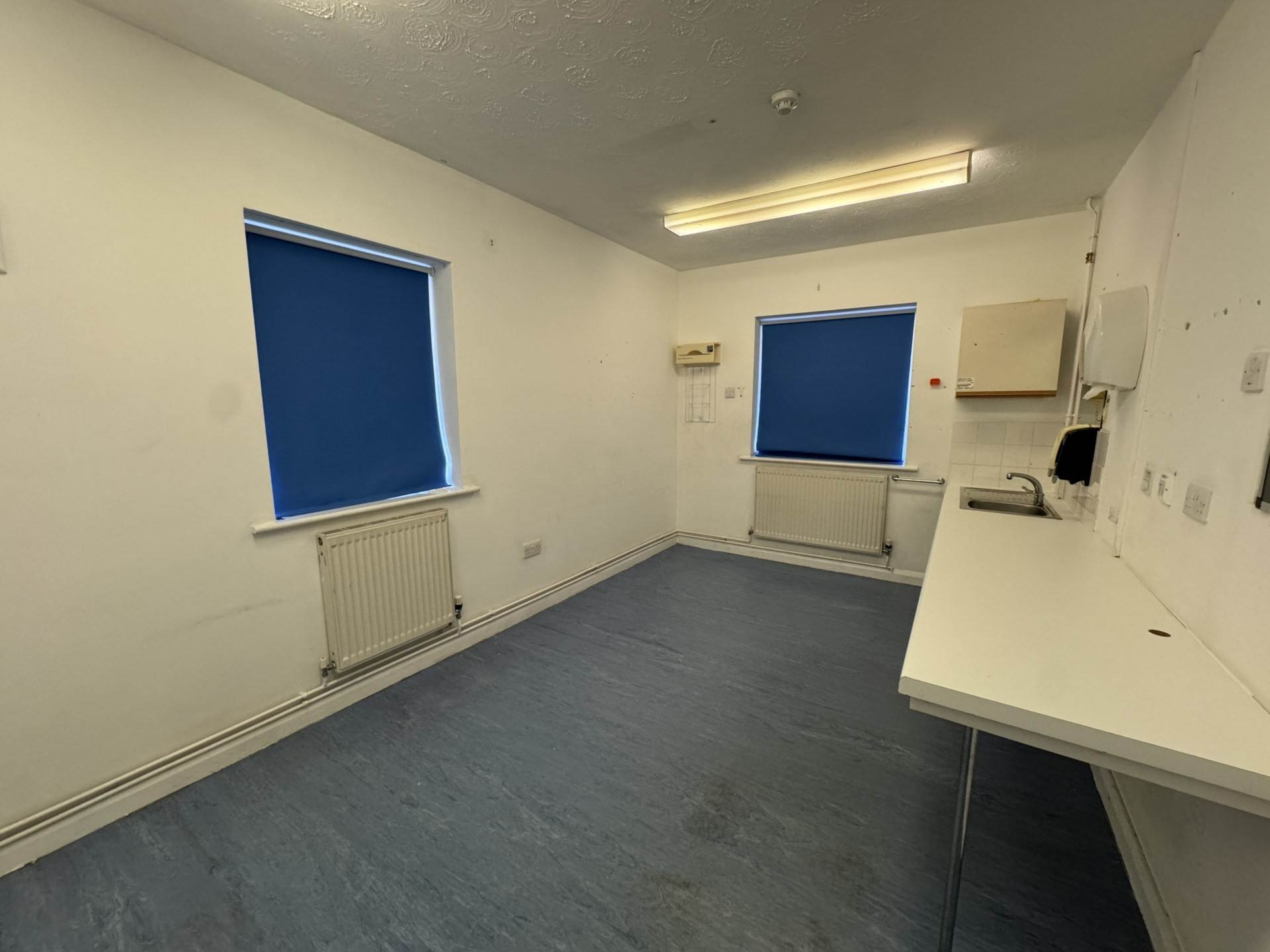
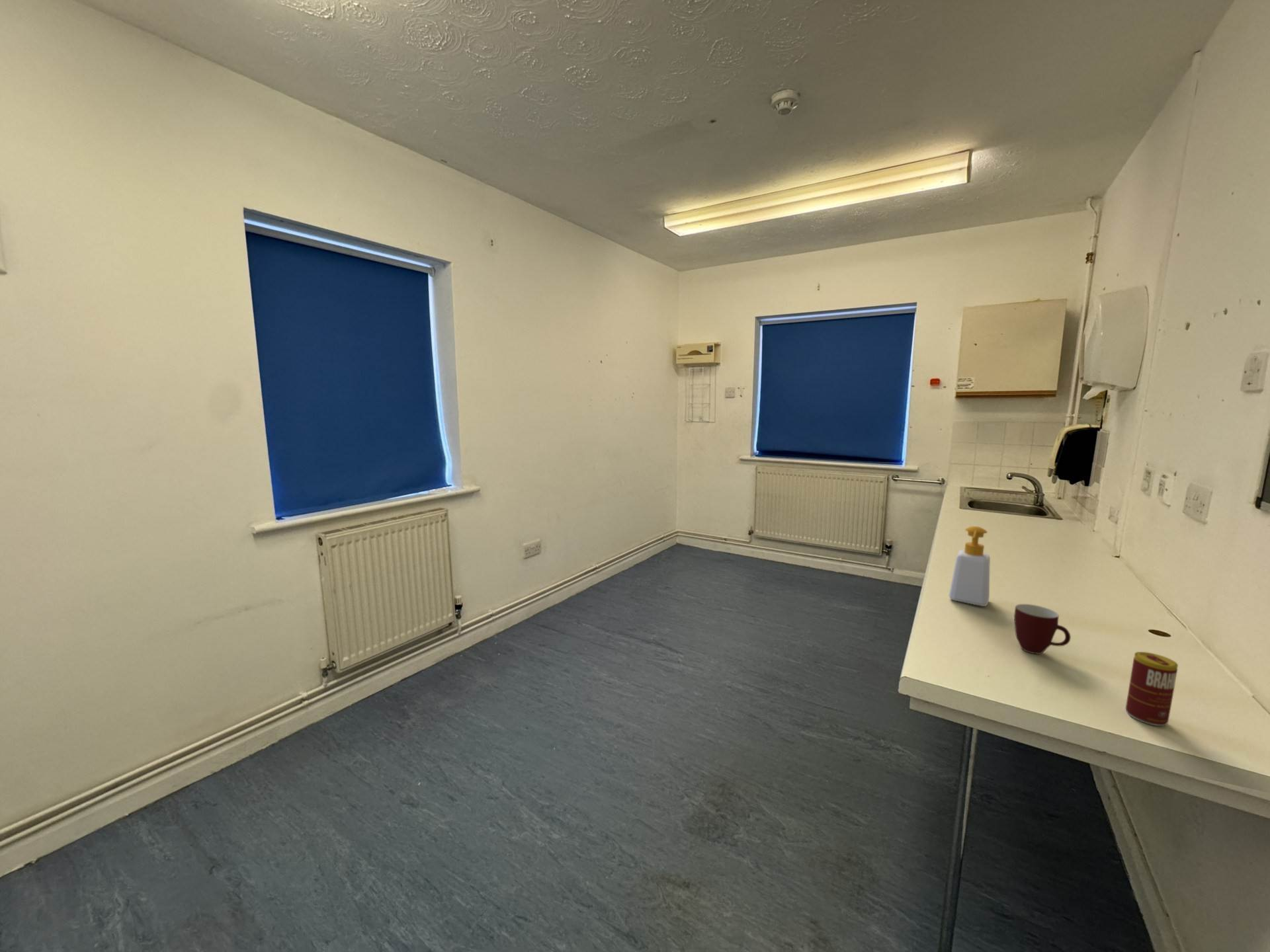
+ soap bottle [949,526,991,607]
+ mug [1013,604,1072,655]
+ beverage can [1125,651,1179,727]
